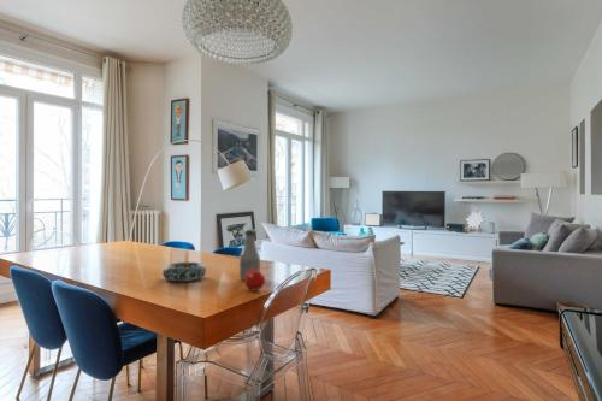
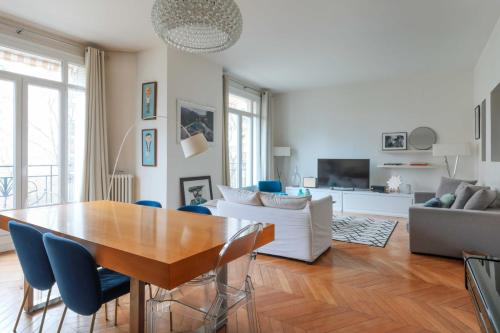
- bottle [238,229,261,282]
- fruit [243,267,266,291]
- decorative bowl [161,261,207,283]
